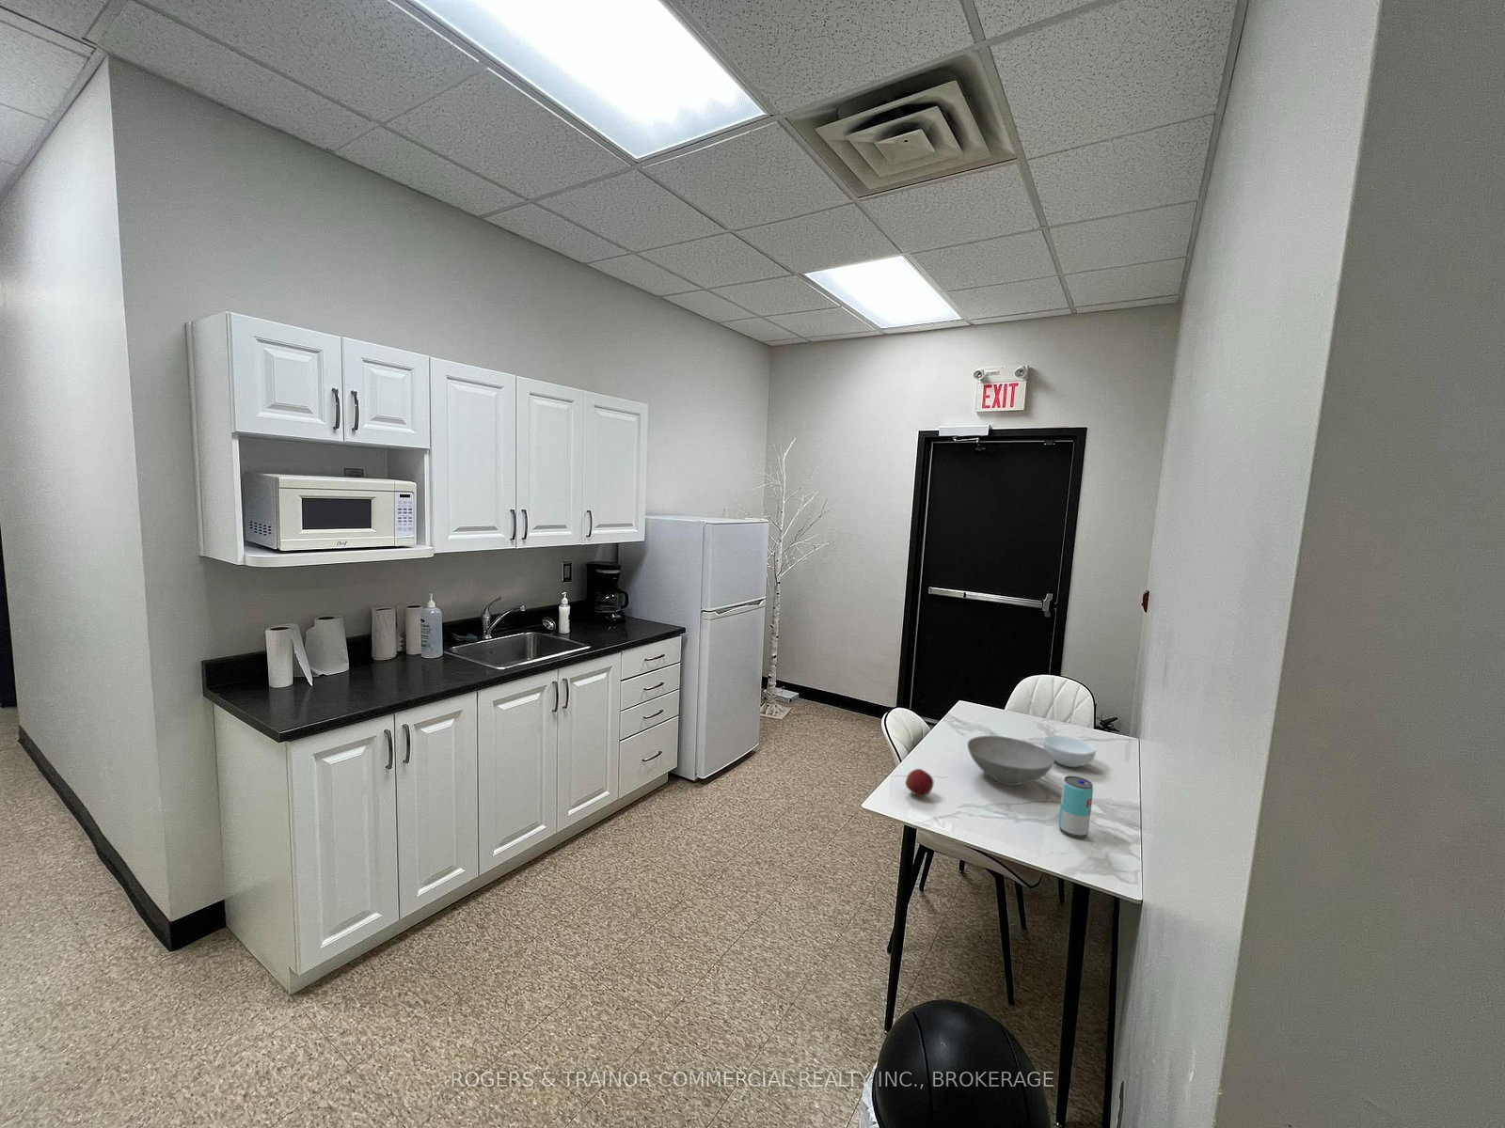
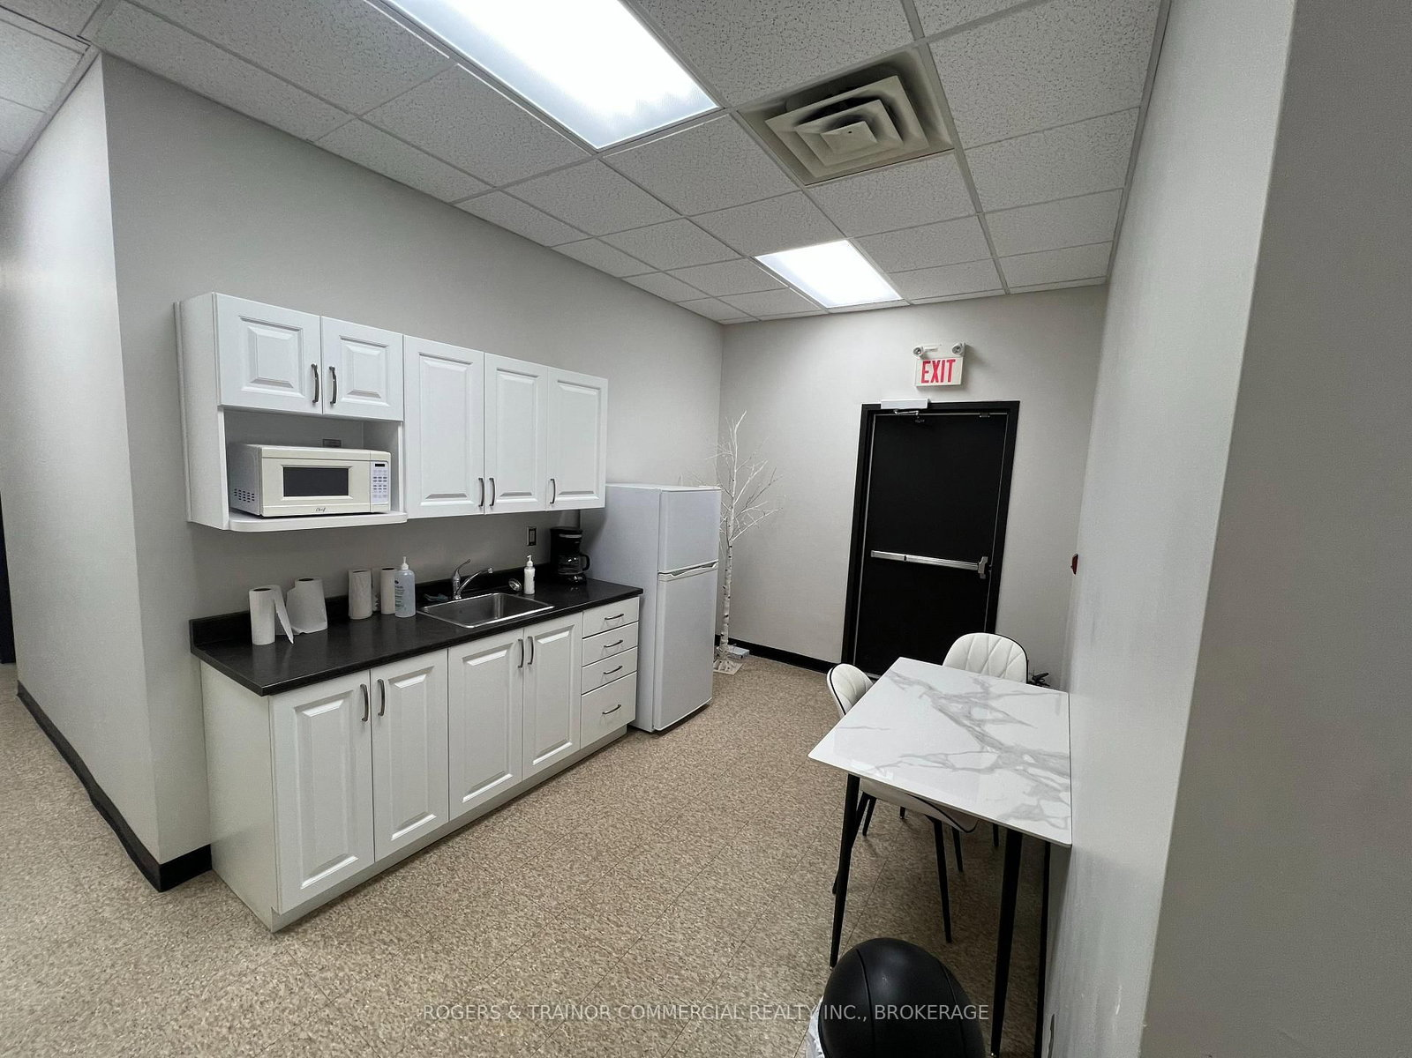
- cereal bowl [1042,735,1097,768]
- apple [905,768,935,799]
- beverage can [1057,776,1094,839]
- bowl [966,735,1056,787]
